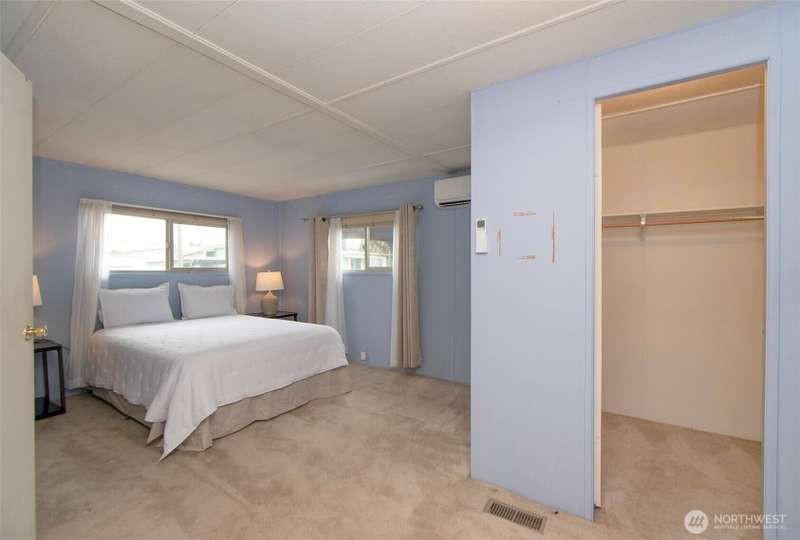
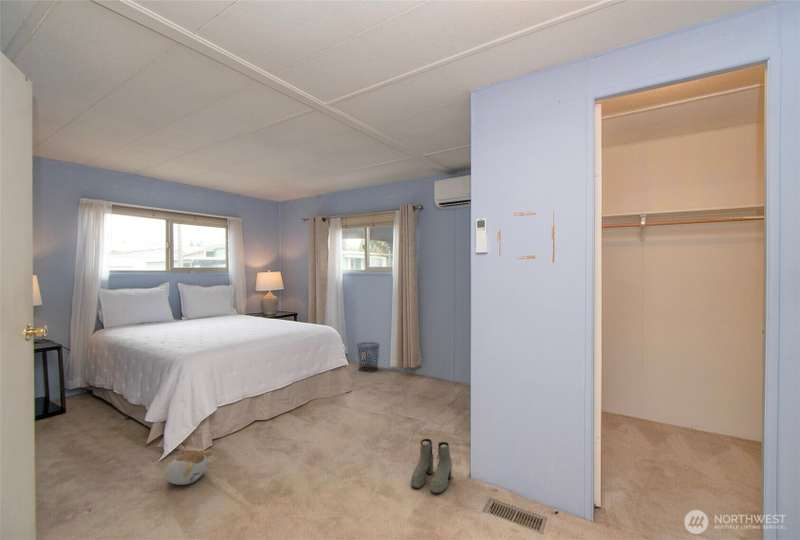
+ plush toy [164,449,214,486]
+ waste bin [355,341,381,373]
+ boots [410,438,453,494]
